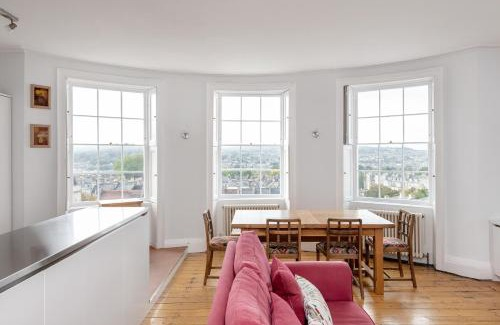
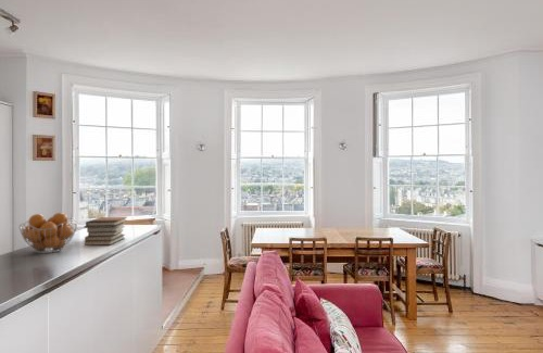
+ fruit basket [18,212,78,254]
+ book stack [83,216,128,247]
